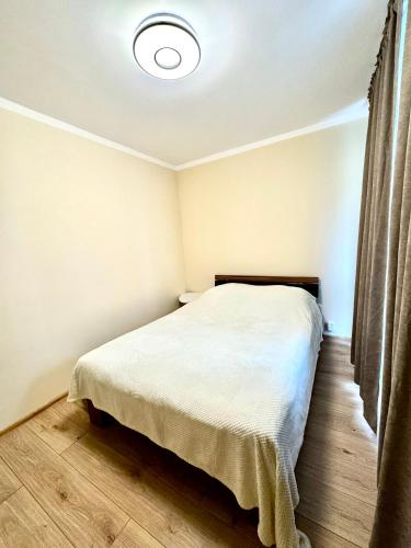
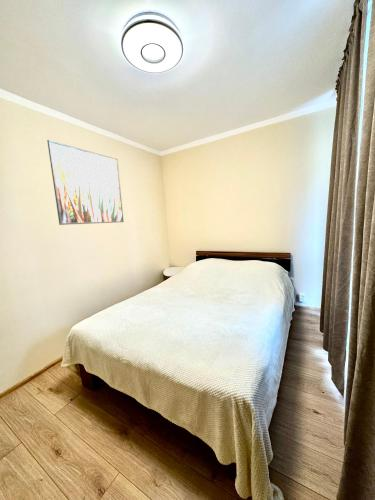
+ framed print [46,139,125,226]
